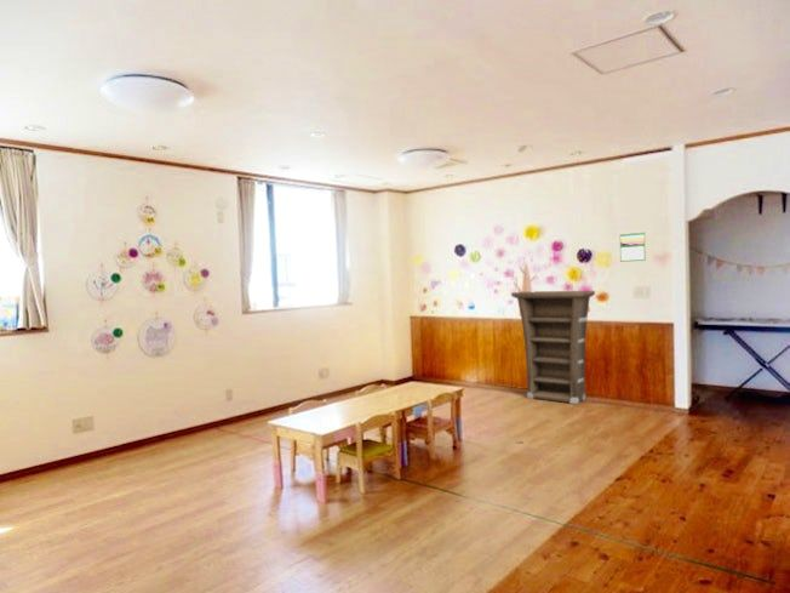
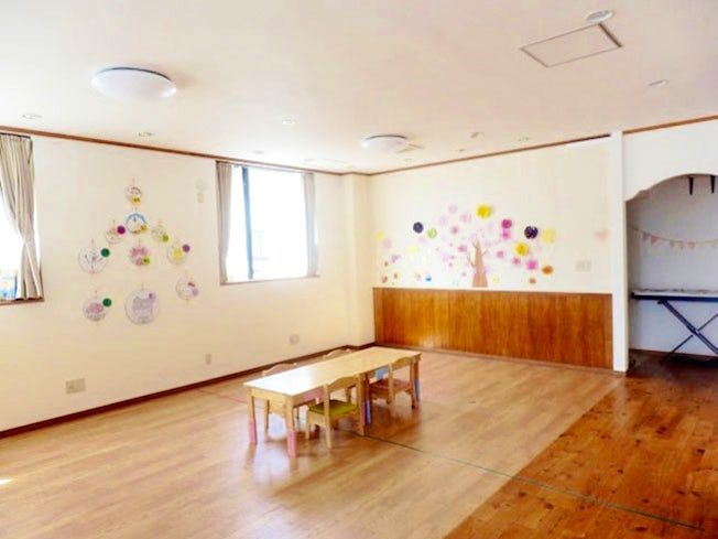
- calendar [619,230,647,263]
- cabinet [510,290,596,405]
